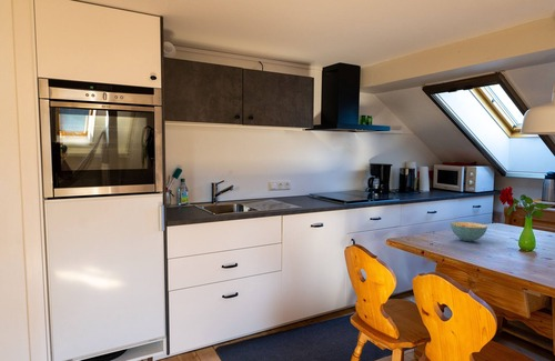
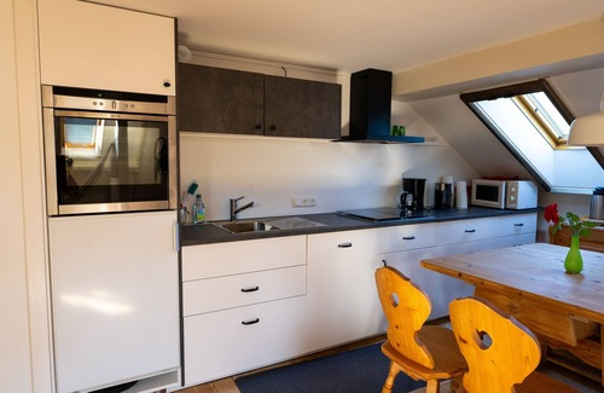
- cereal bowl [450,221,488,242]
